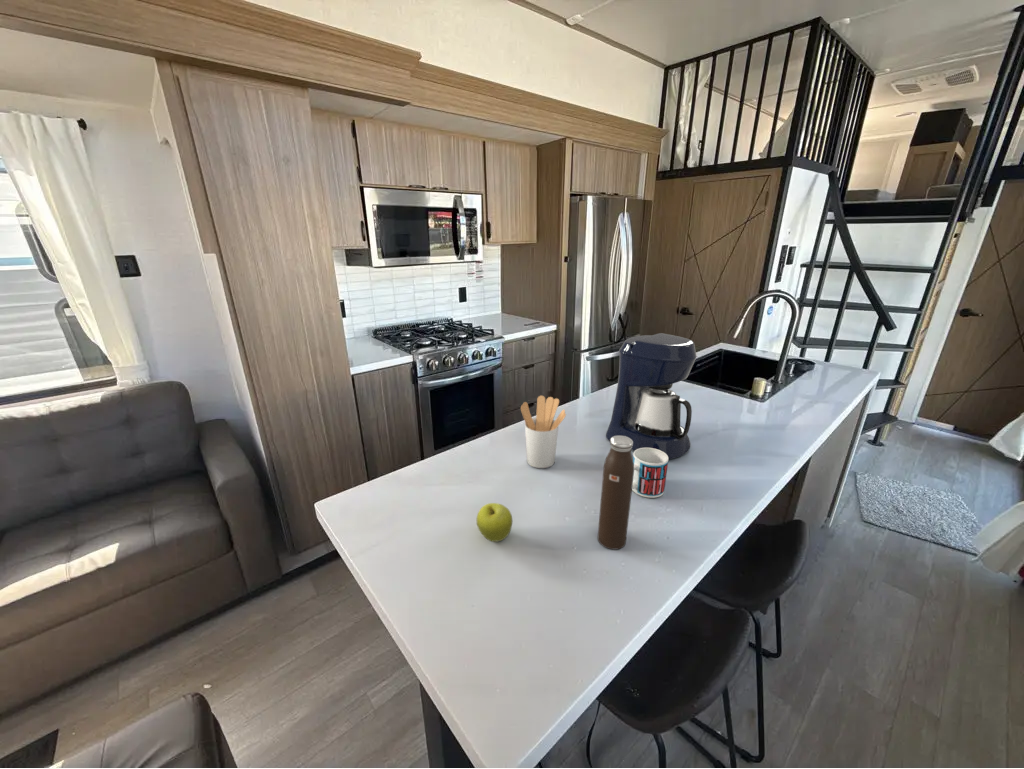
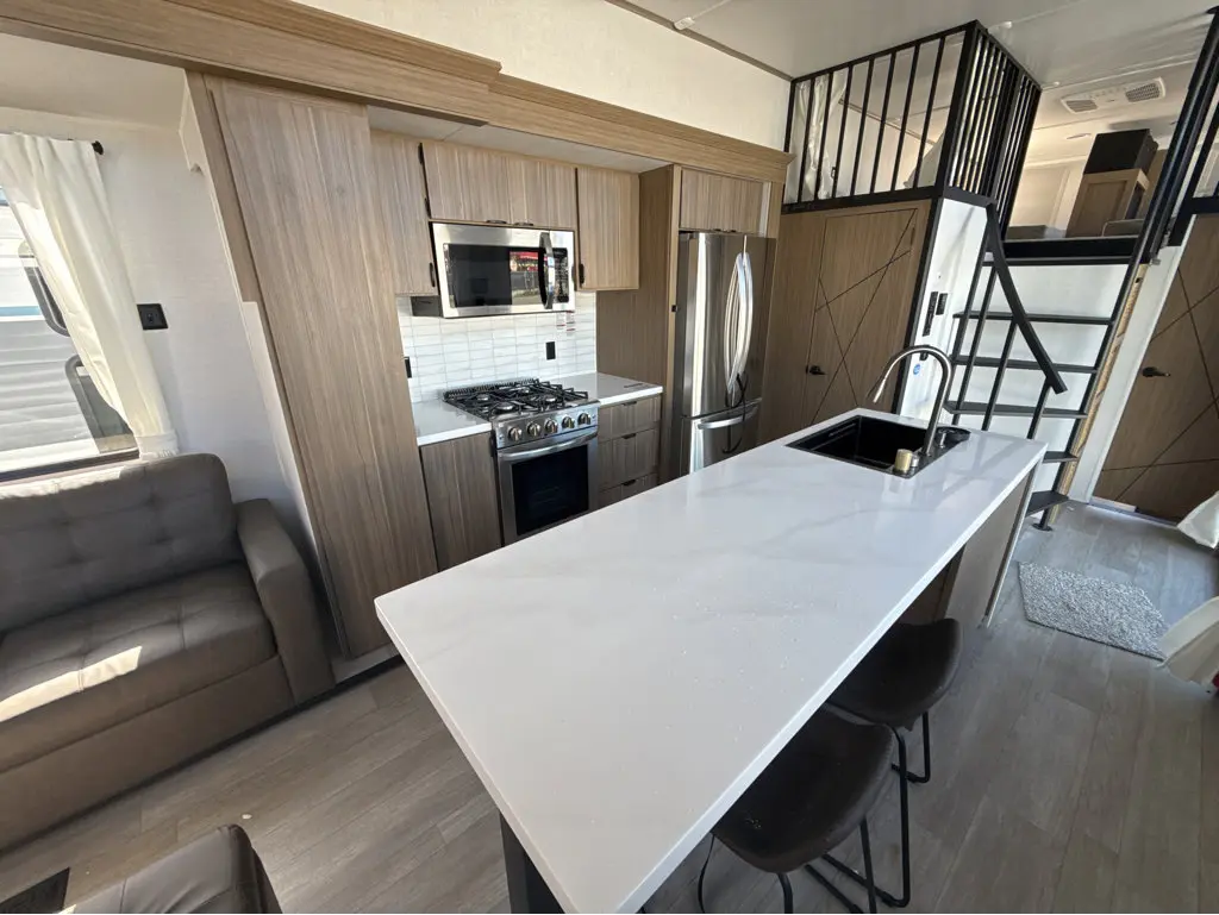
- mug [632,448,669,499]
- fruit [476,502,513,543]
- utensil holder [520,395,567,469]
- water bottle [597,436,634,550]
- coffee maker [605,332,698,460]
